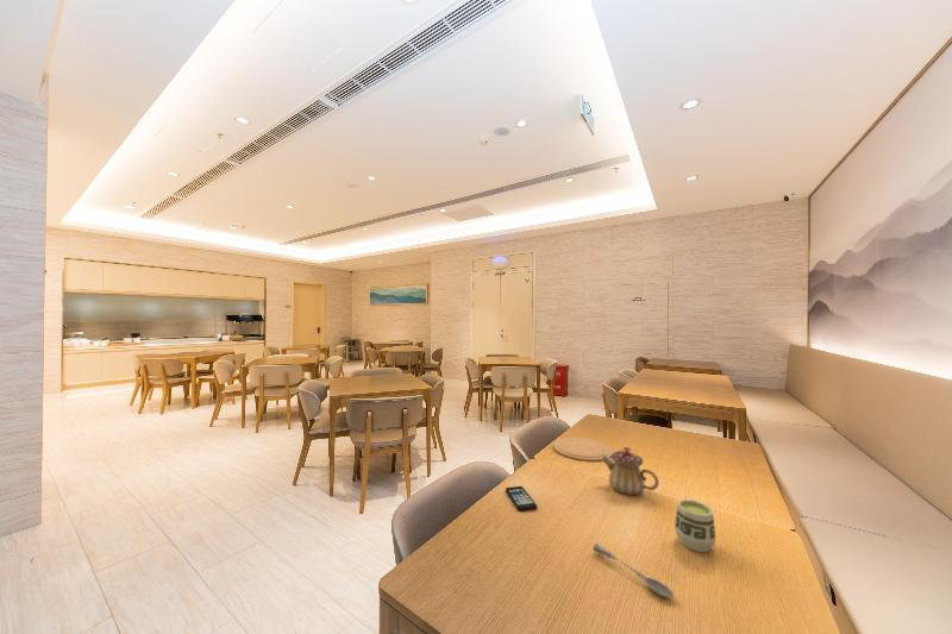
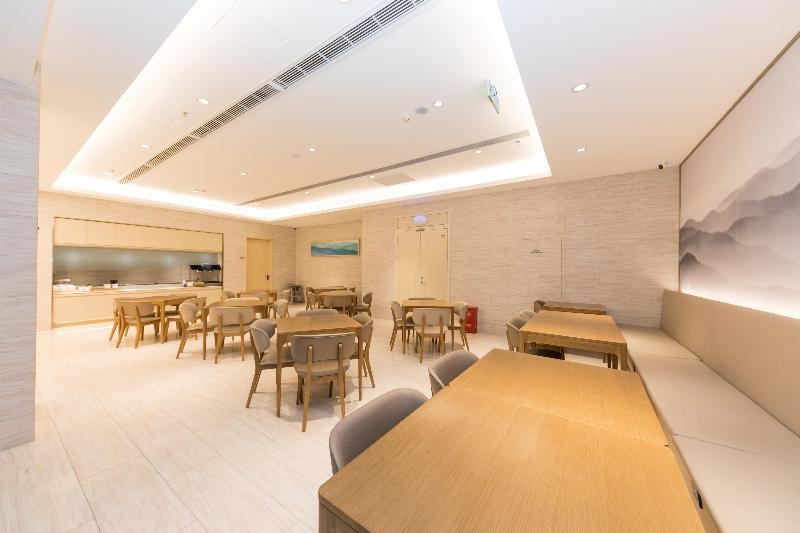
- teapot [601,446,660,496]
- soupspoon [593,542,675,598]
- cup [674,498,718,553]
- plate [552,437,614,463]
- smartphone [505,485,538,513]
